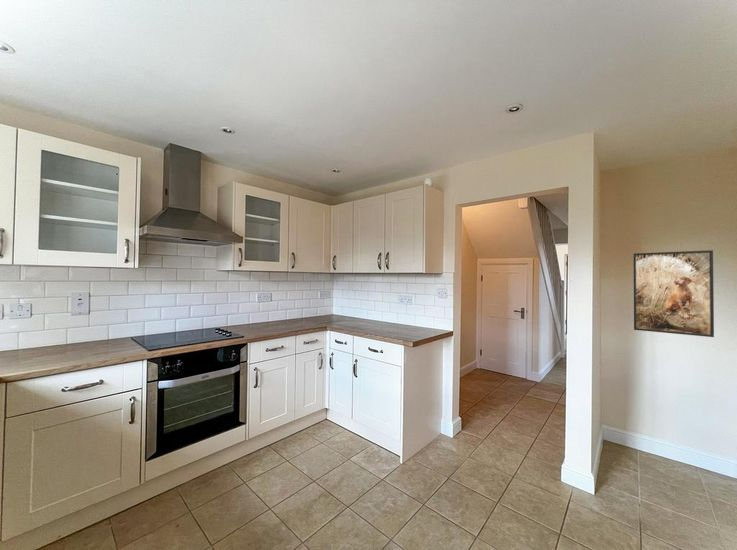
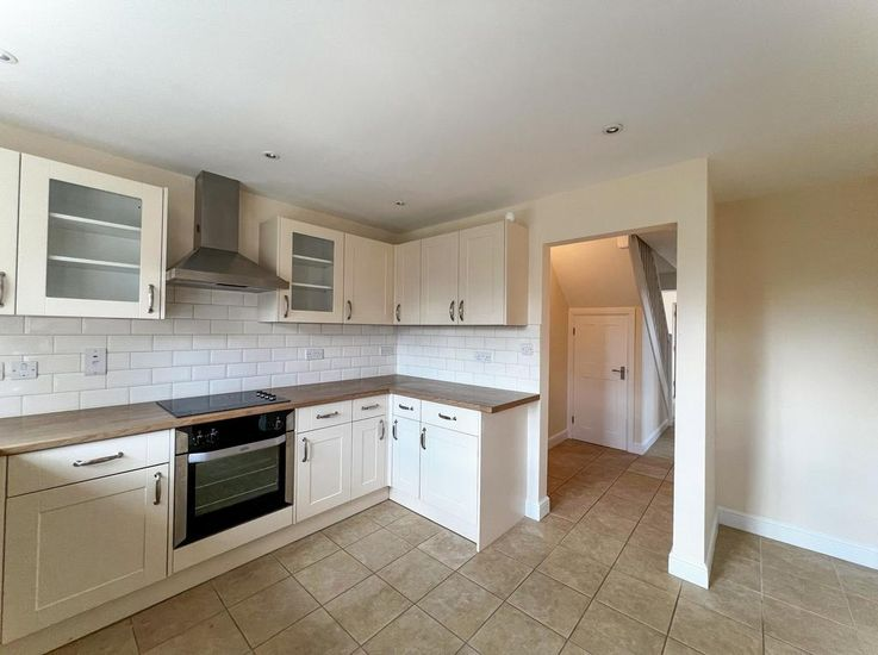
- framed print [633,249,715,338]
